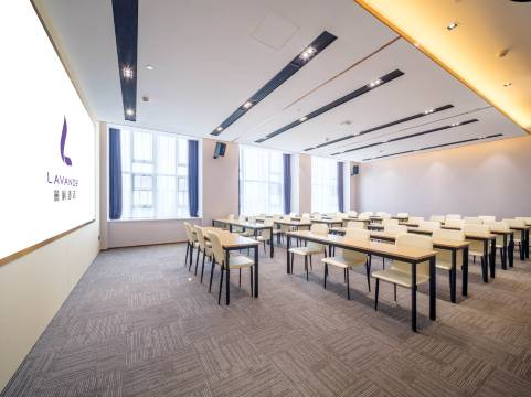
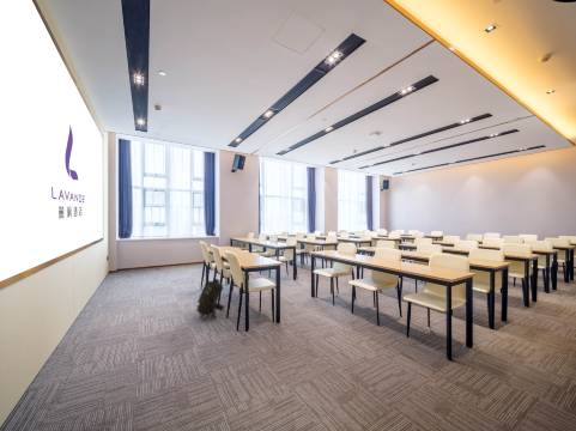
+ backpack [195,278,226,320]
